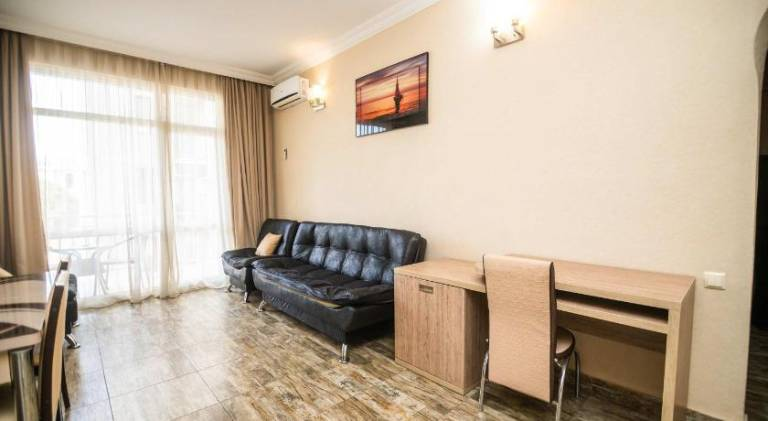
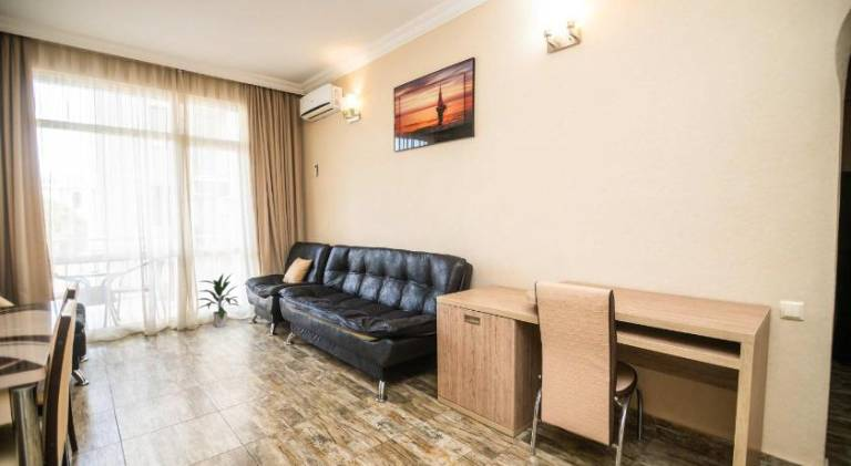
+ indoor plant [197,272,240,329]
